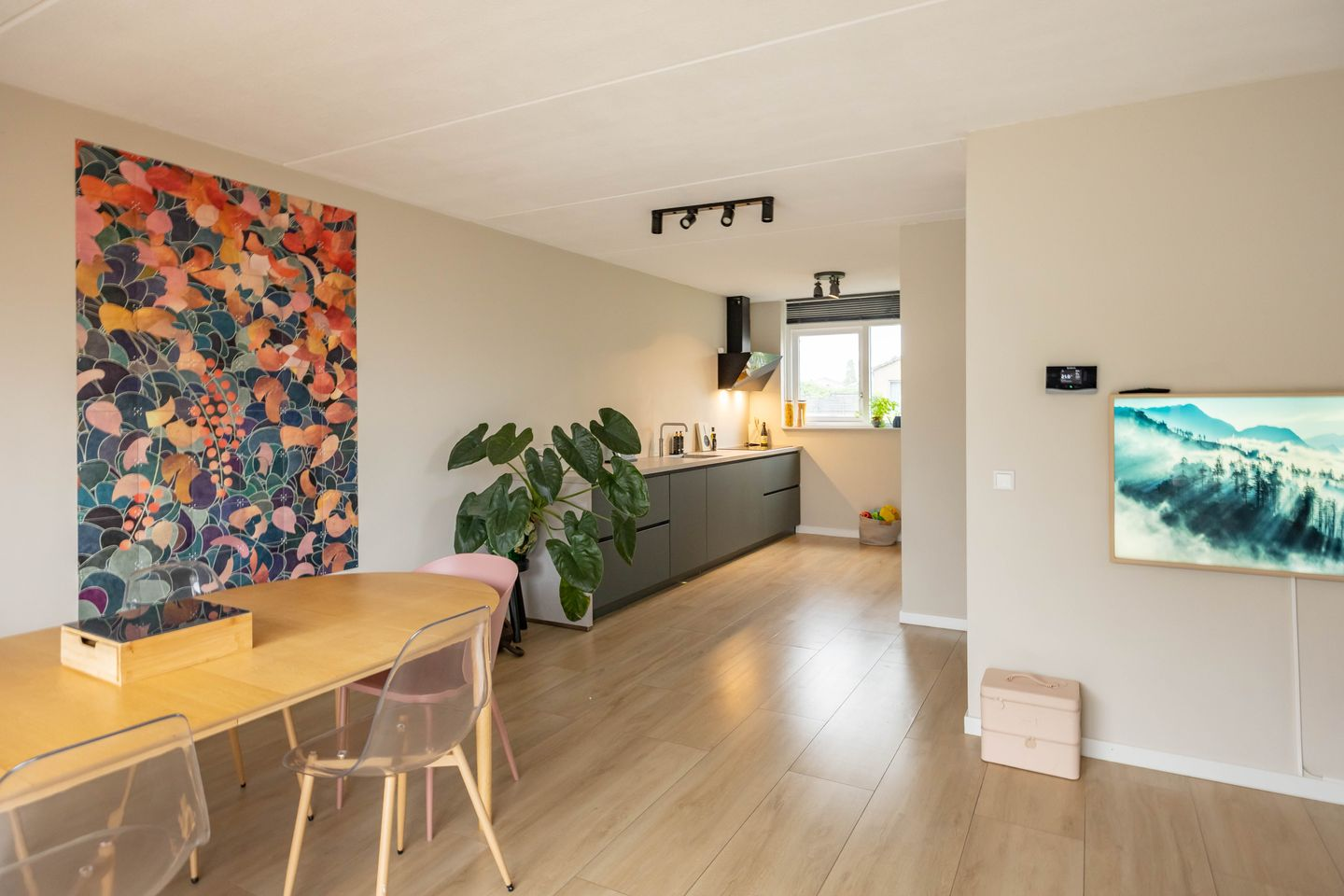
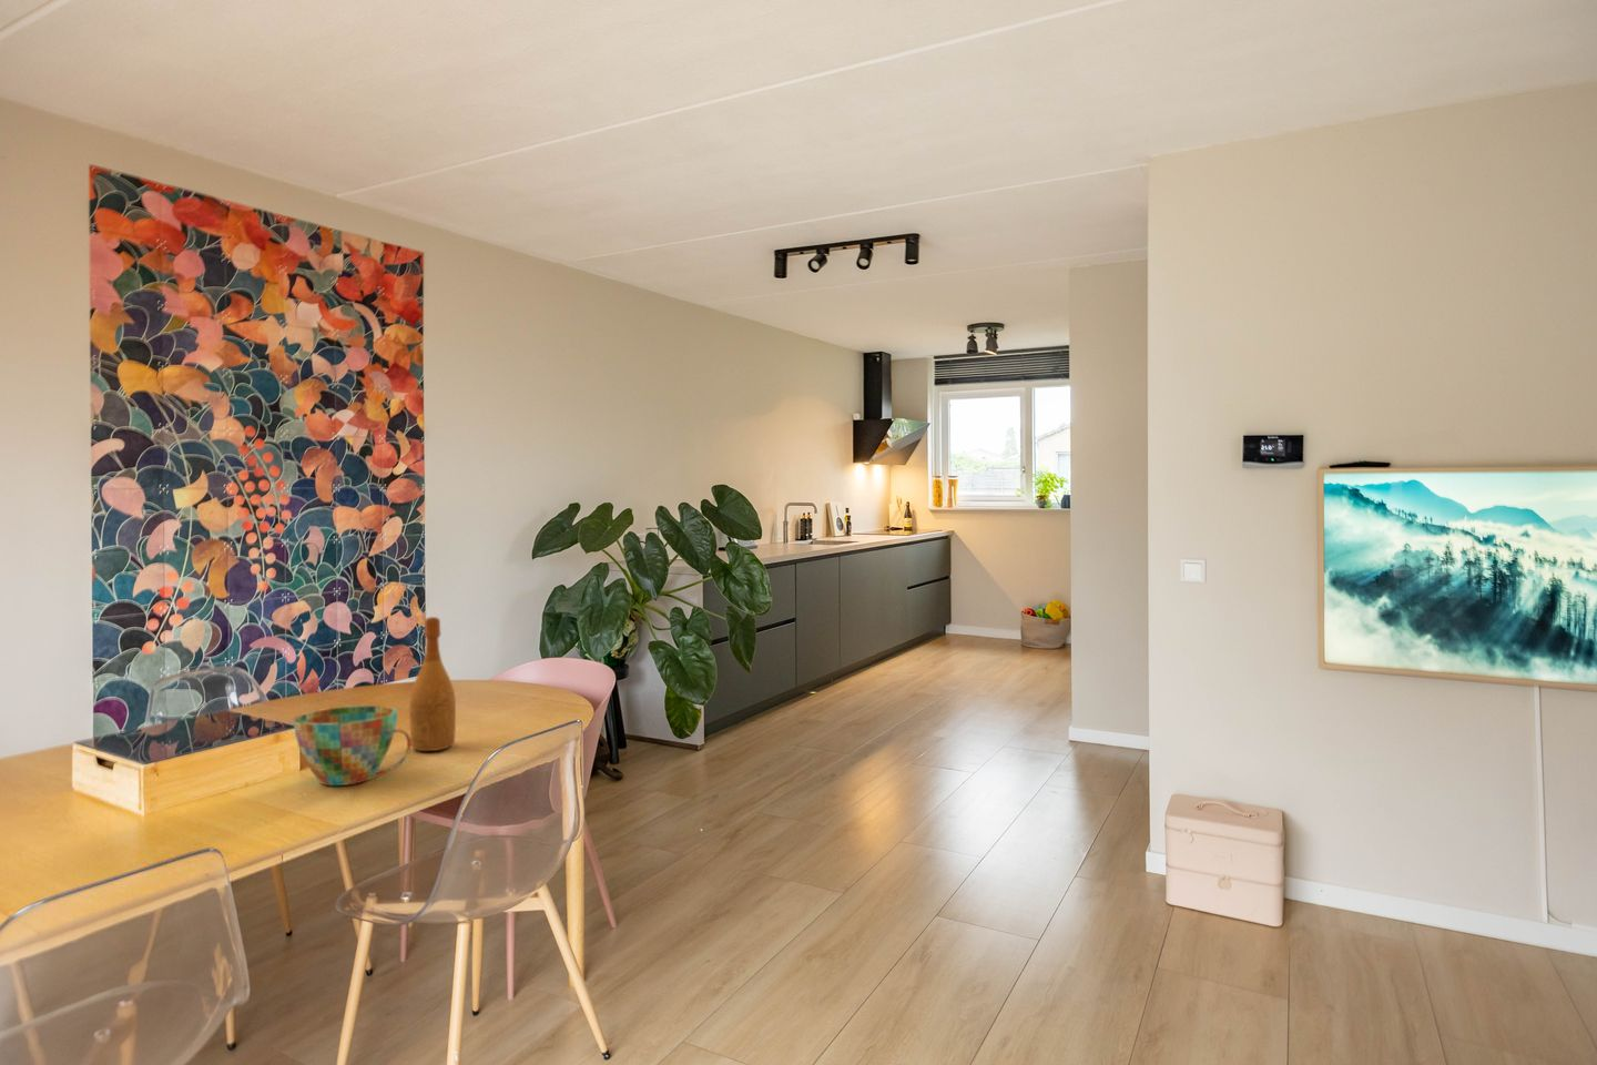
+ cup [292,705,411,787]
+ wine bottle [408,616,457,752]
